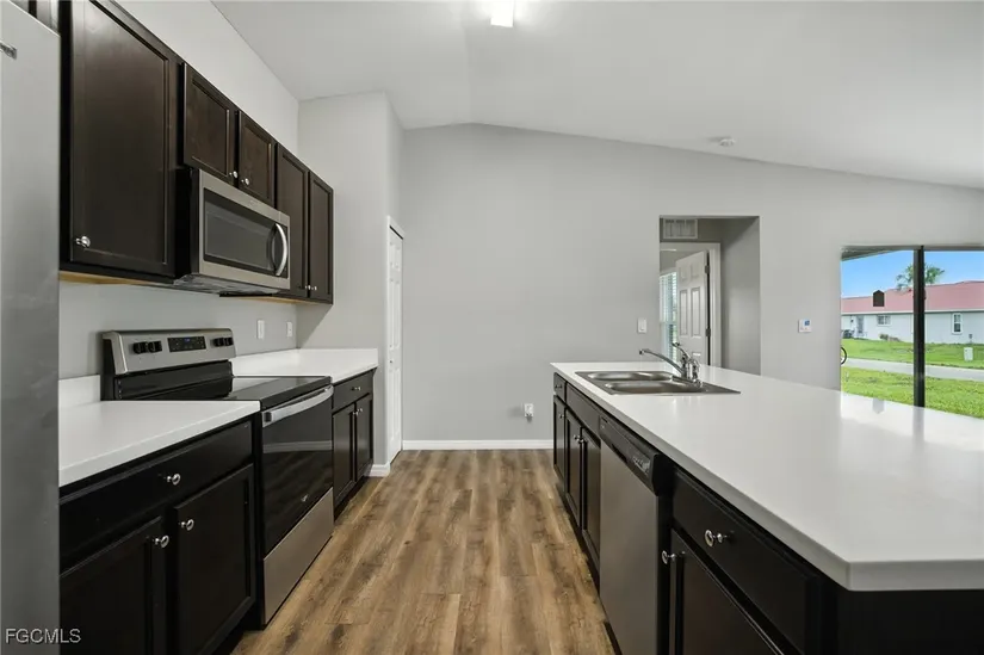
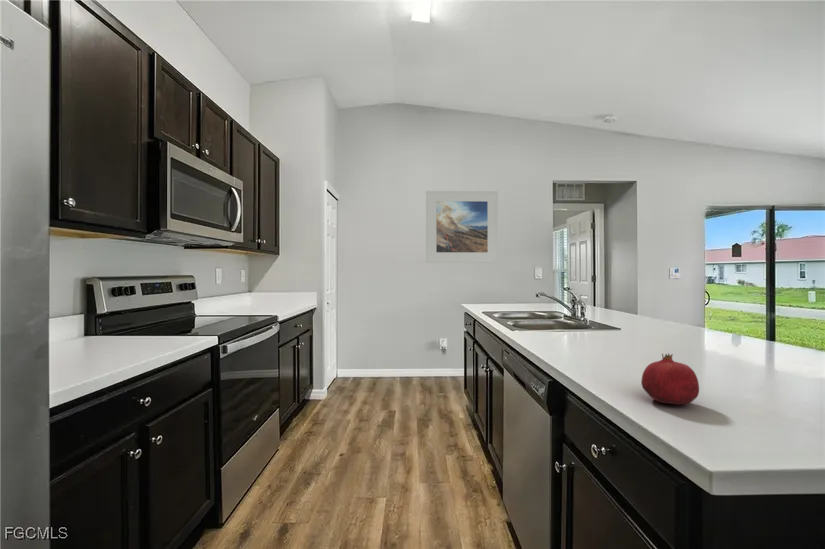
+ fruit [640,352,700,405]
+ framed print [425,190,499,264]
